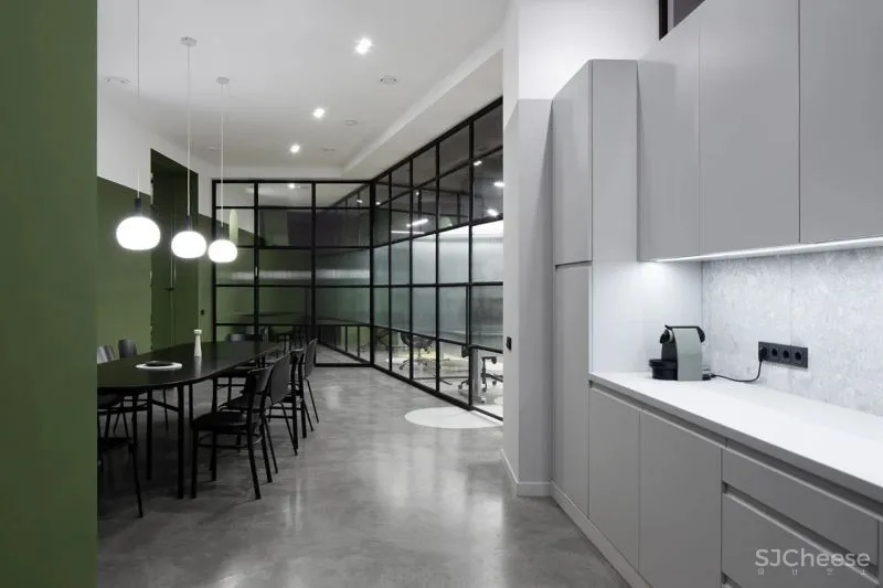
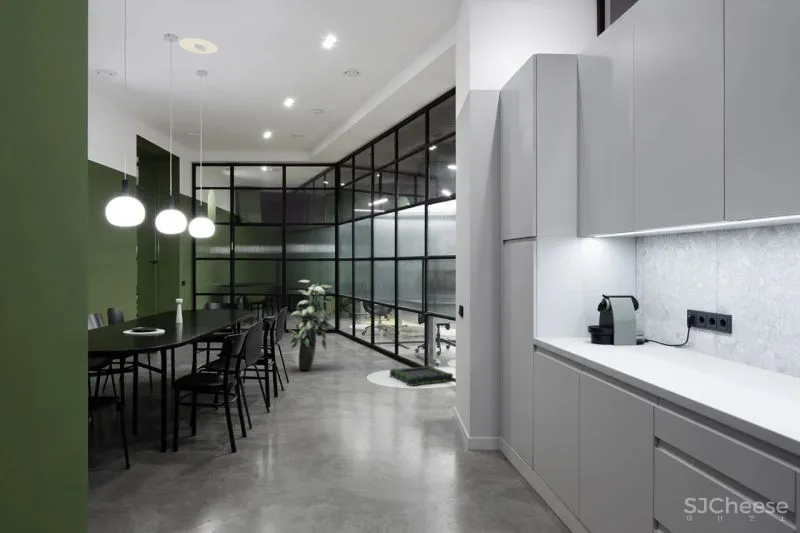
+ plant pot [389,365,454,387]
+ recessed light [178,37,218,55]
+ indoor plant [287,279,335,372]
